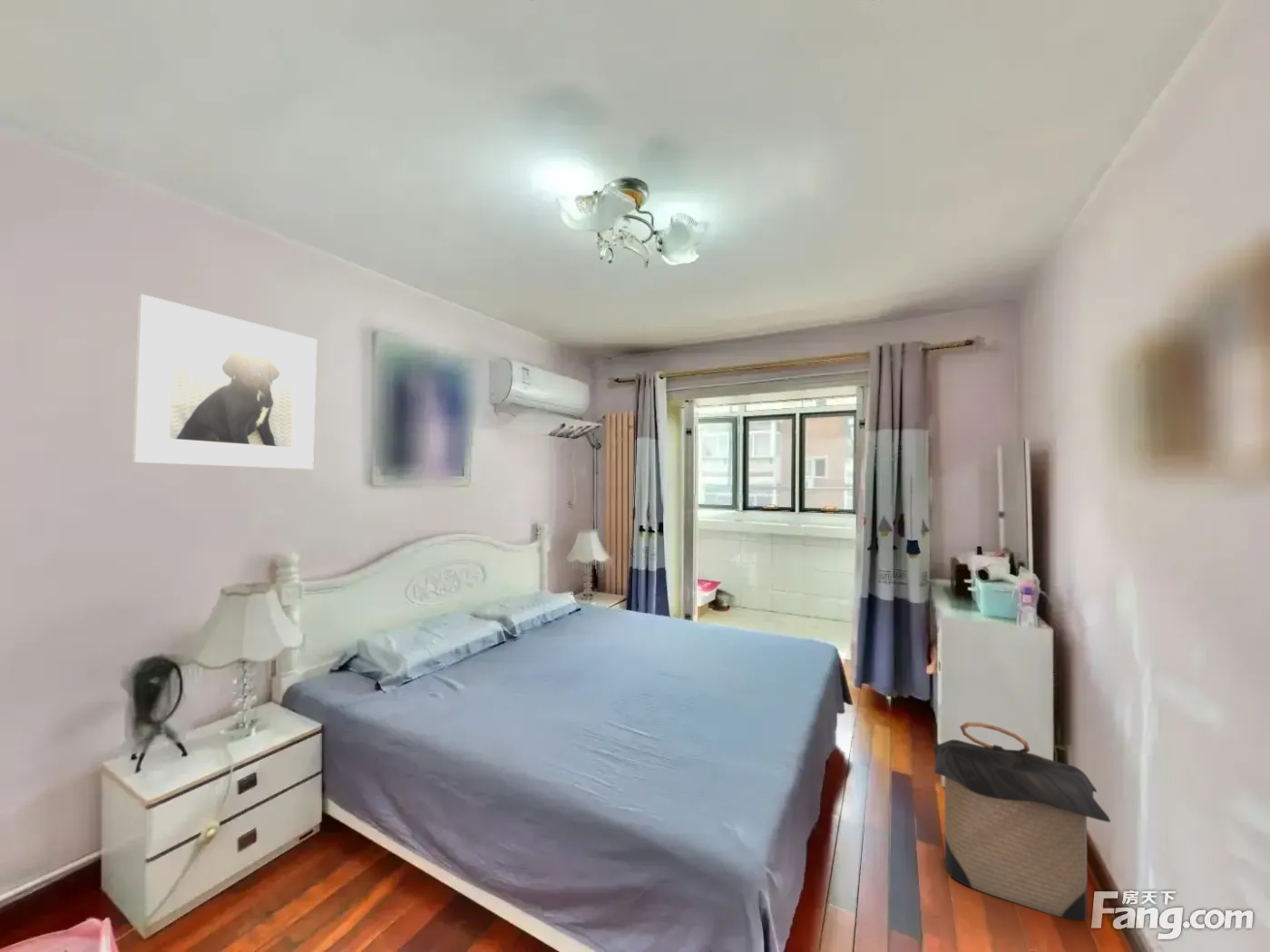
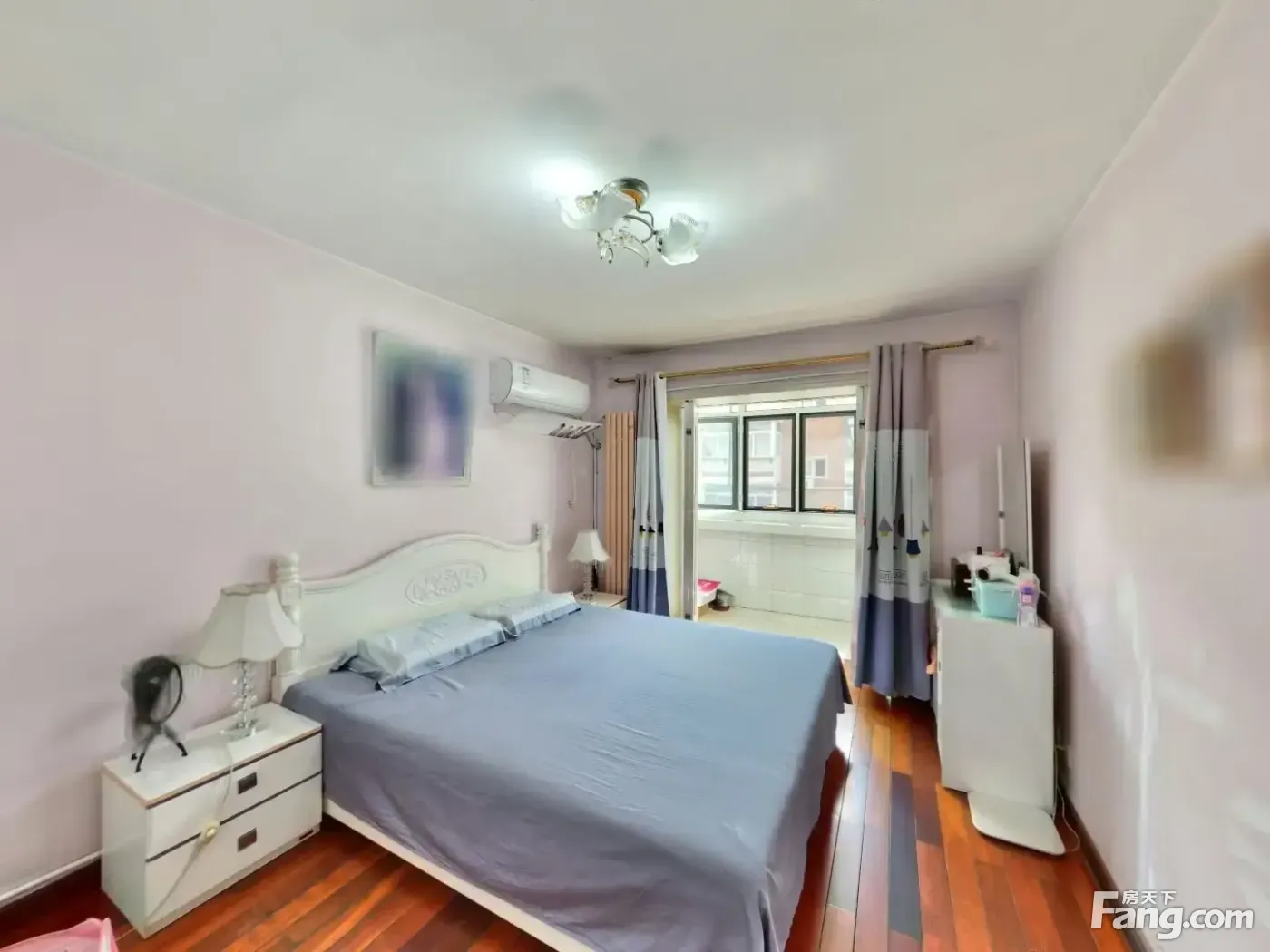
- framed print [132,294,318,470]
- laundry hamper [933,722,1111,921]
